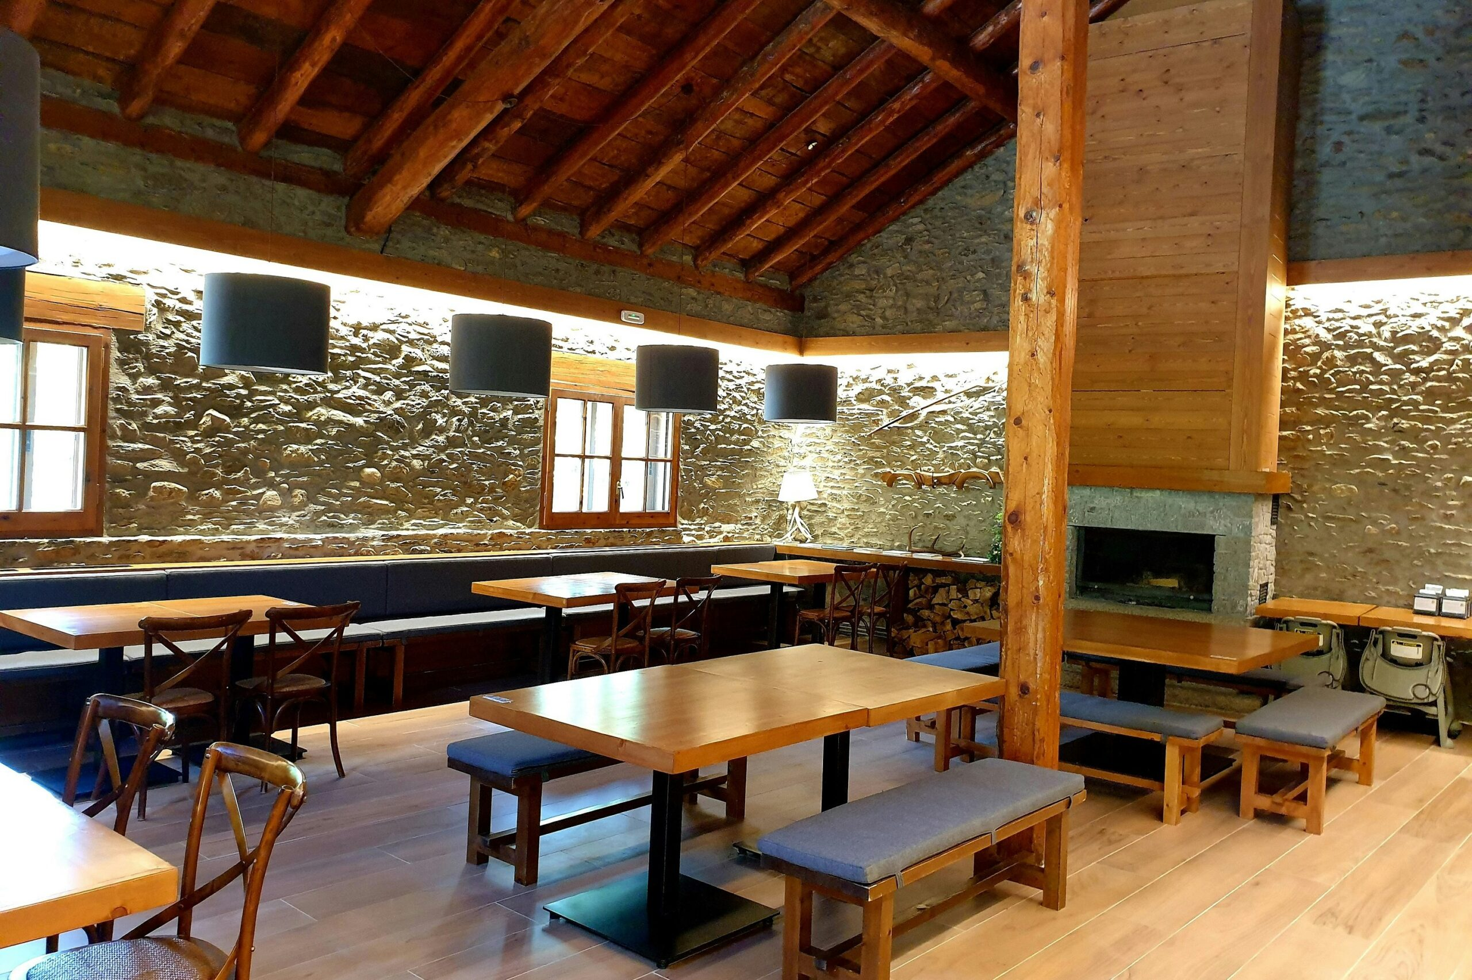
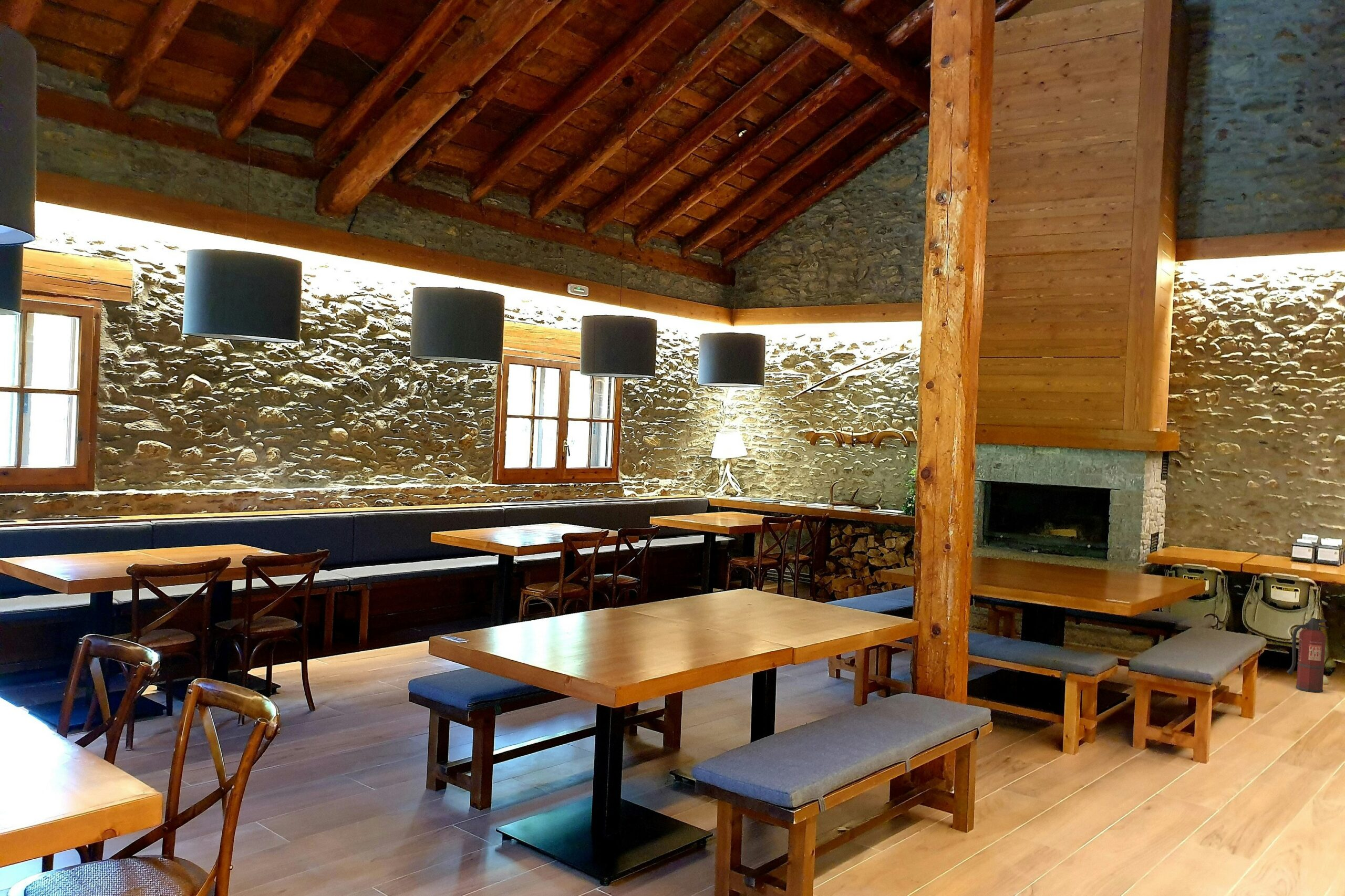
+ fire extinguisher [1286,617,1329,693]
